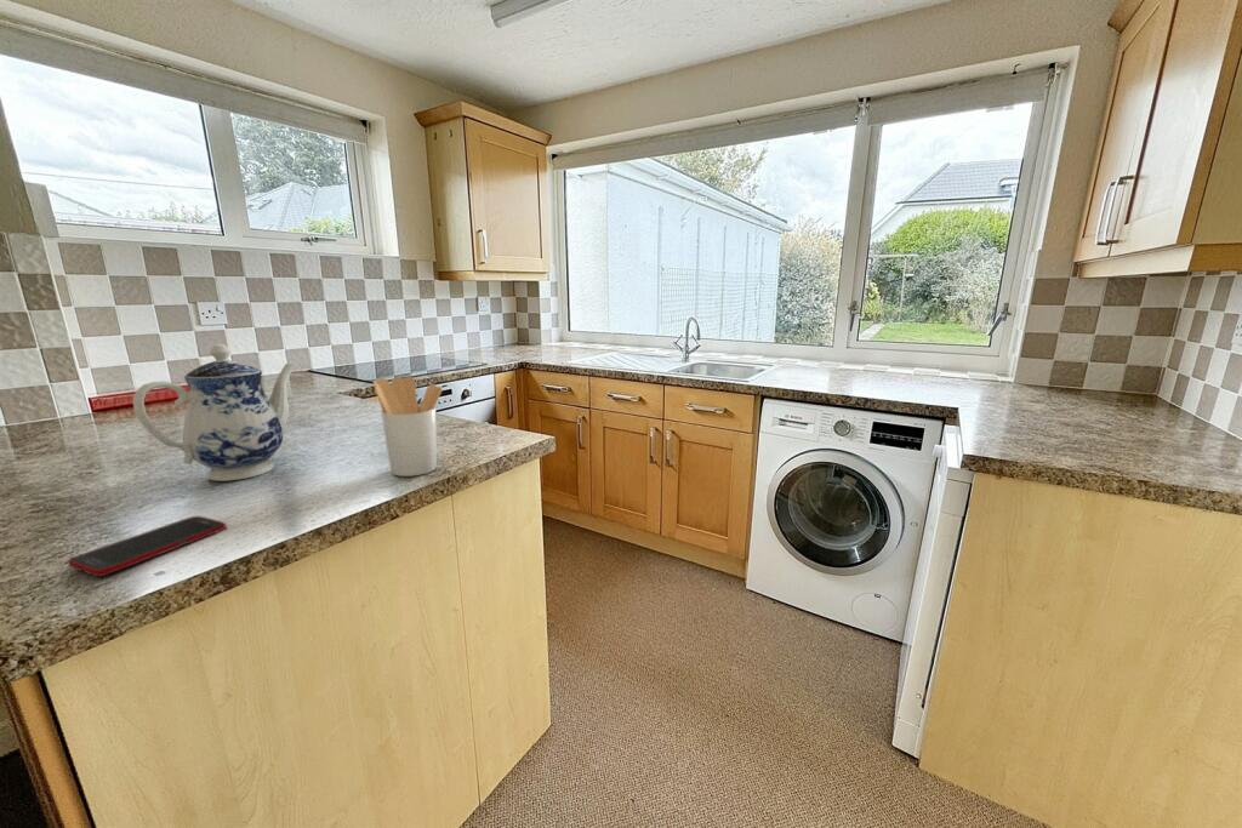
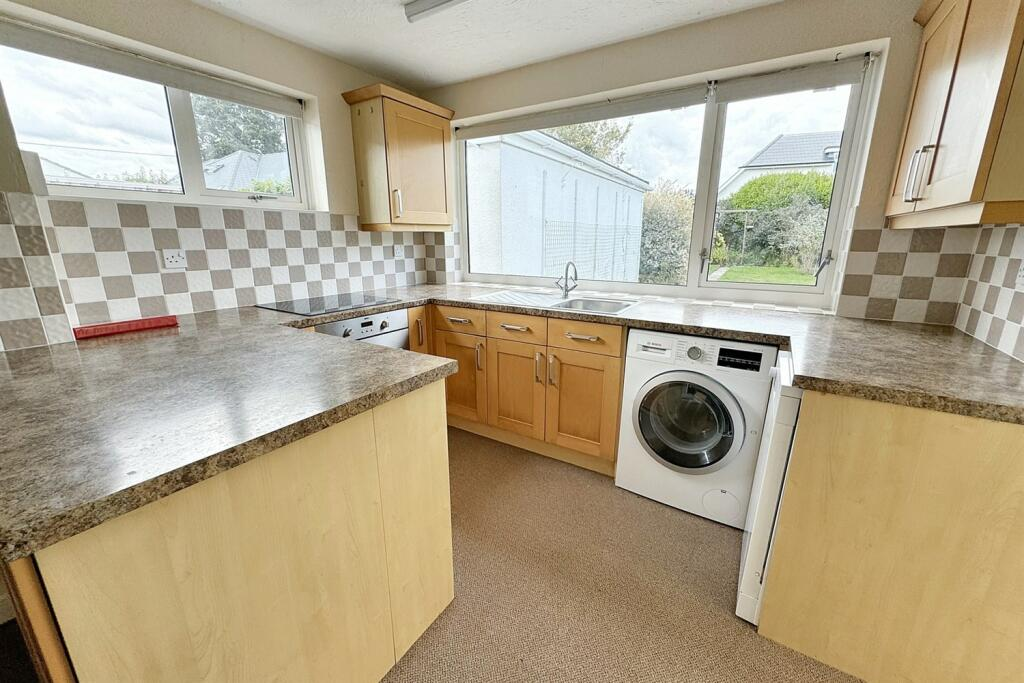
- cell phone [67,515,227,577]
- utensil holder [372,376,444,478]
- teapot [132,343,298,482]
